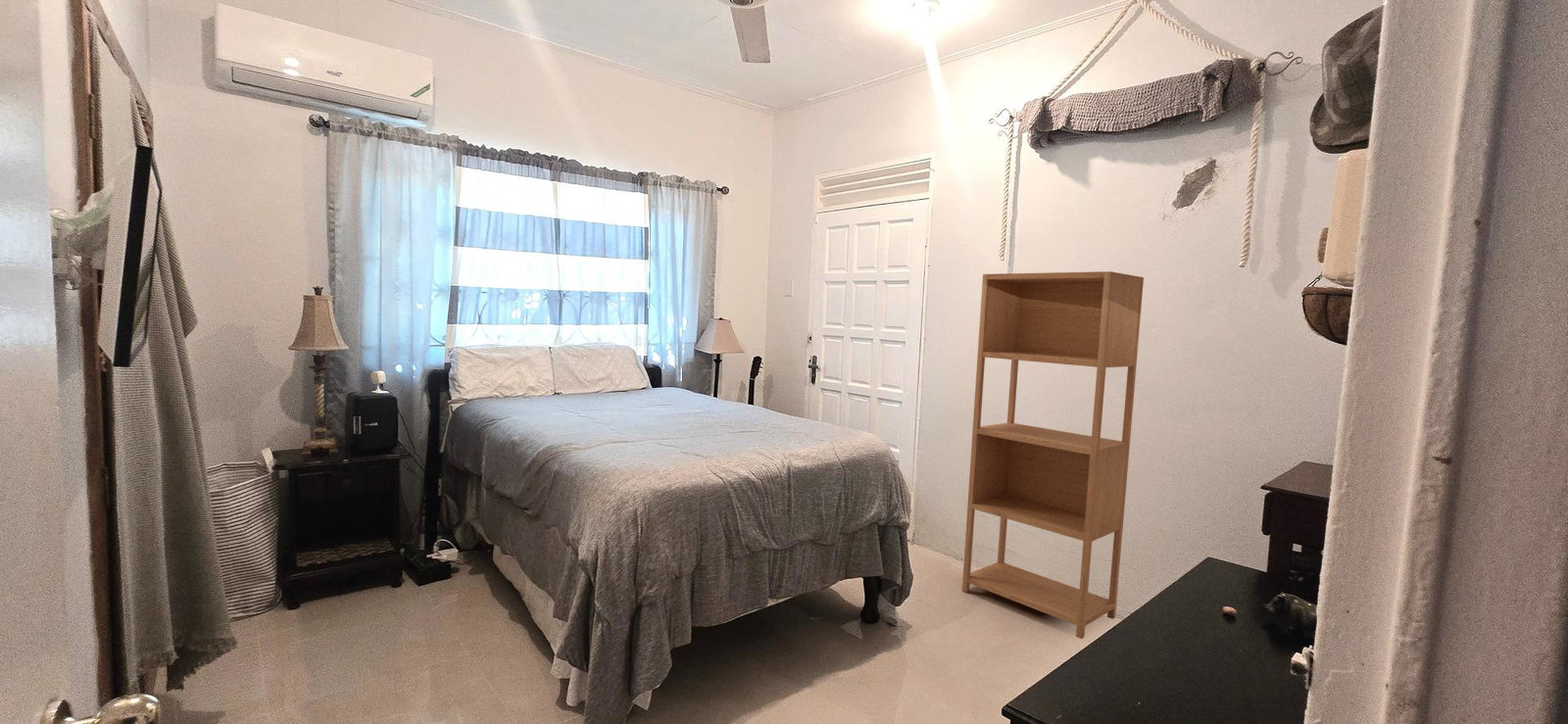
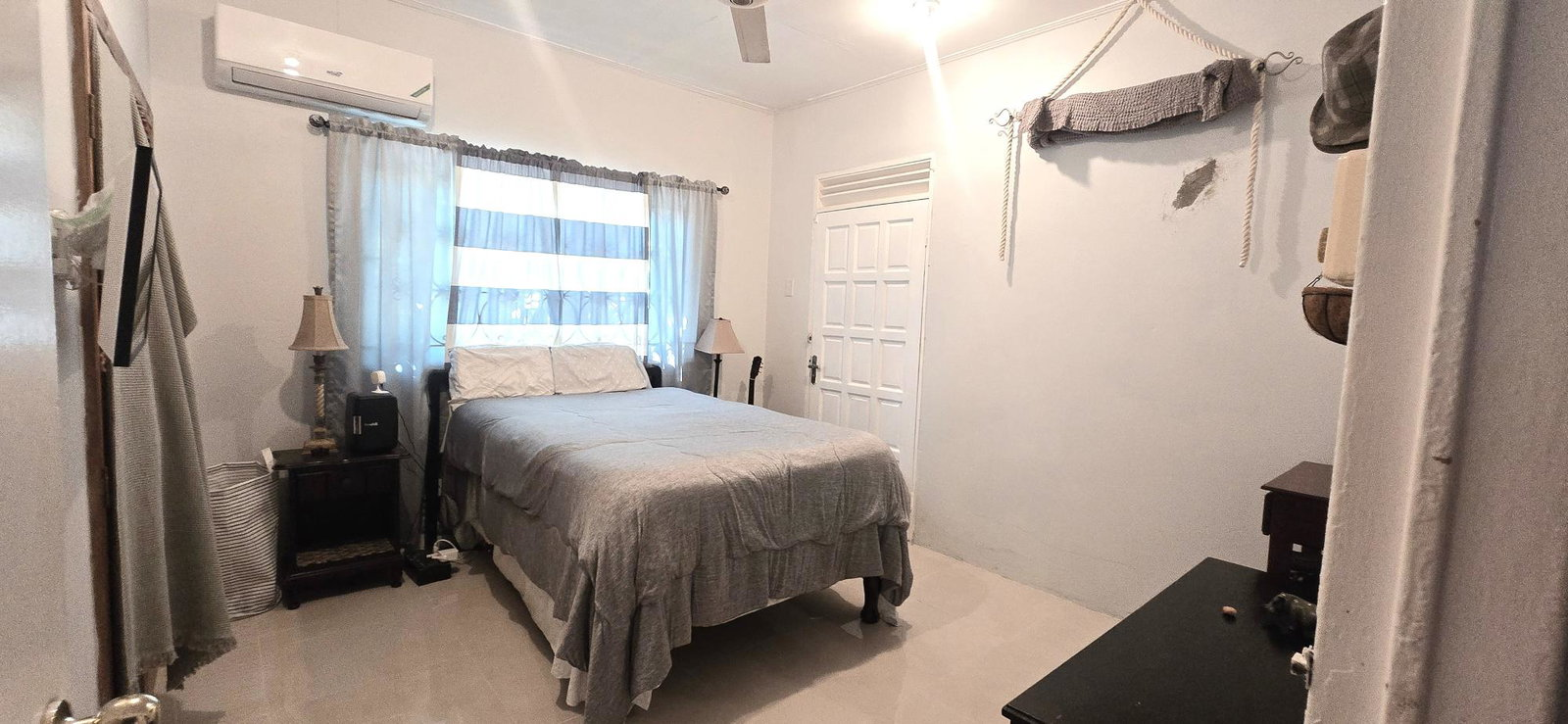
- bookcase [961,270,1145,640]
